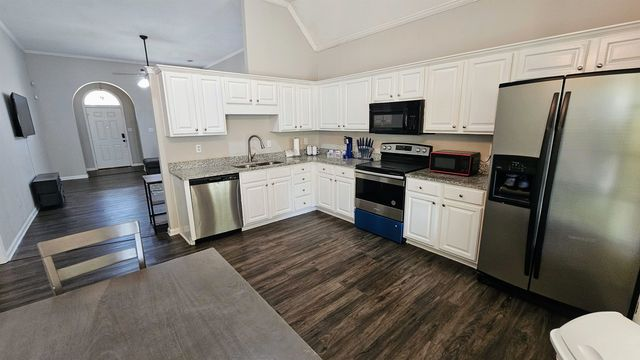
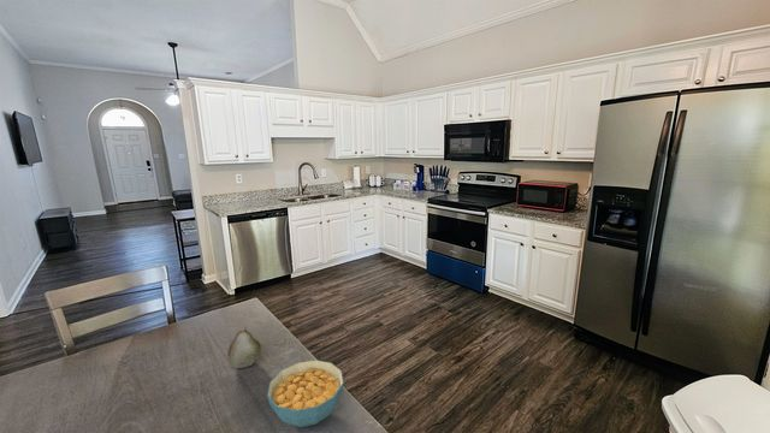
+ cereal bowl [266,358,344,428]
+ fruit [226,326,262,369]
